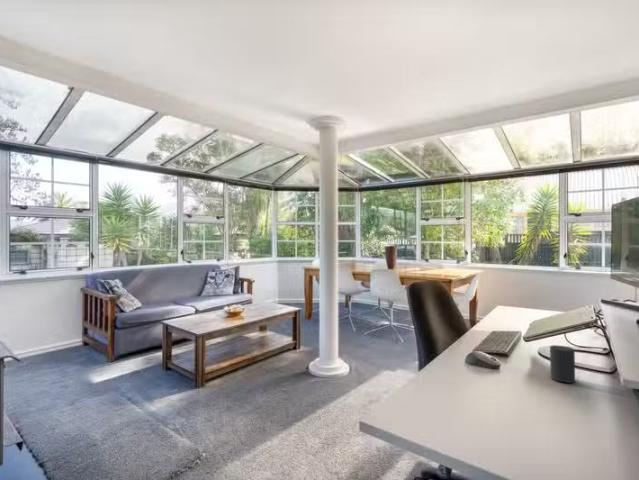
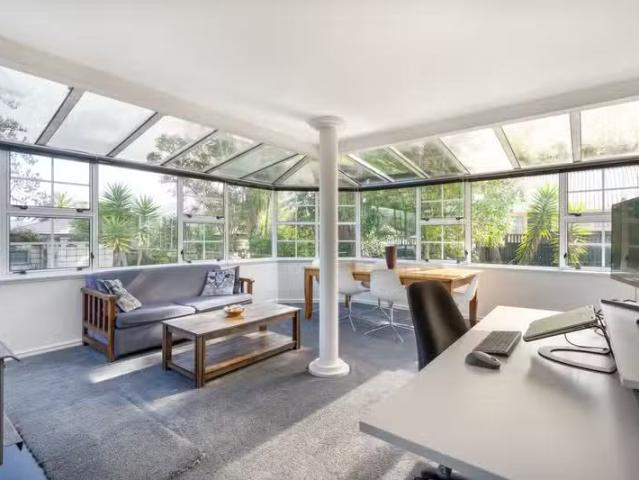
- cup [549,344,576,384]
